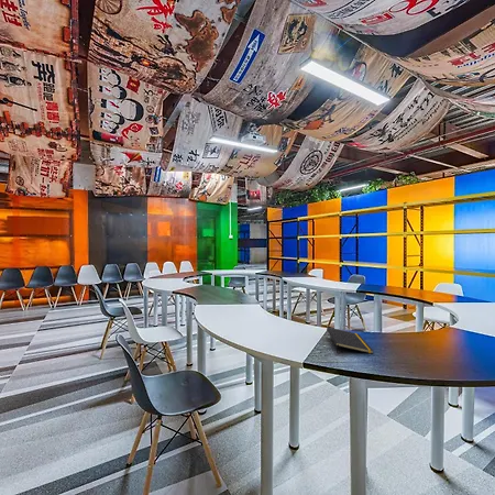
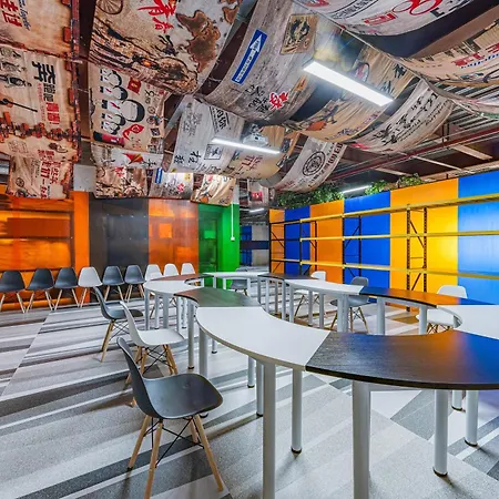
- notepad [326,327,374,355]
